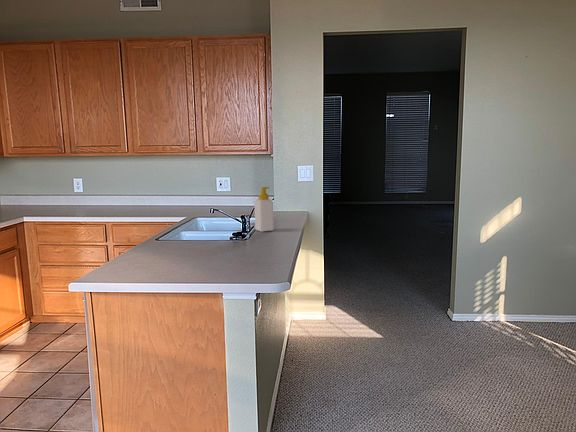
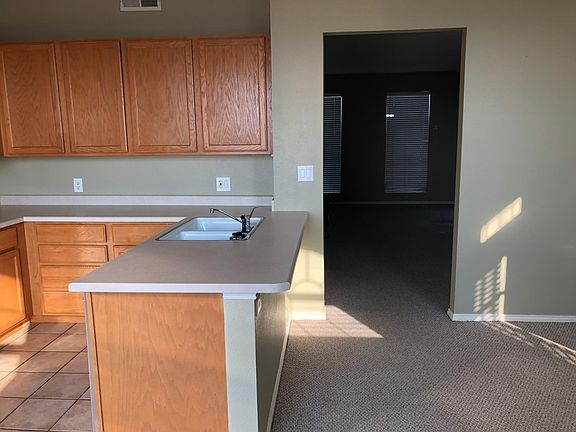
- soap bottle [253,186,275,233]
